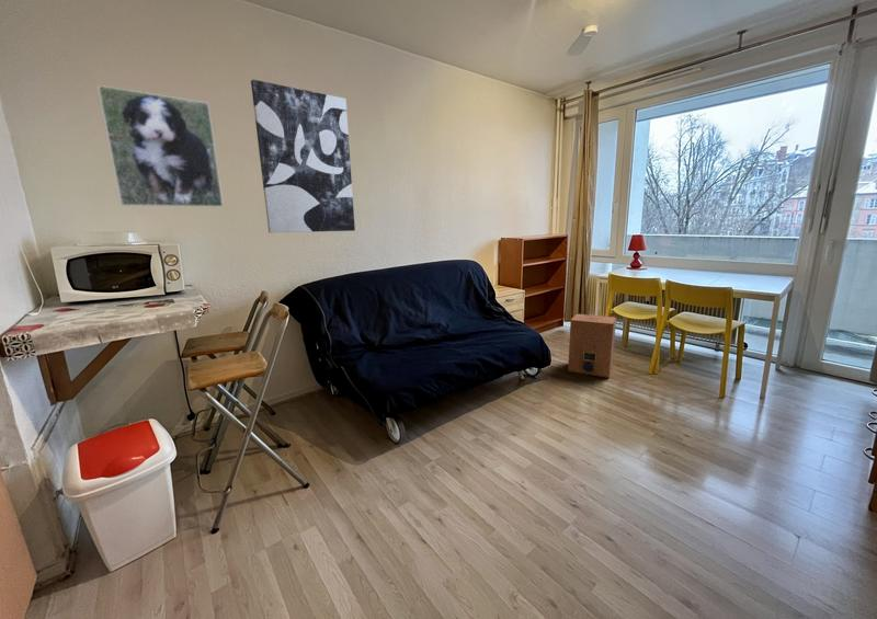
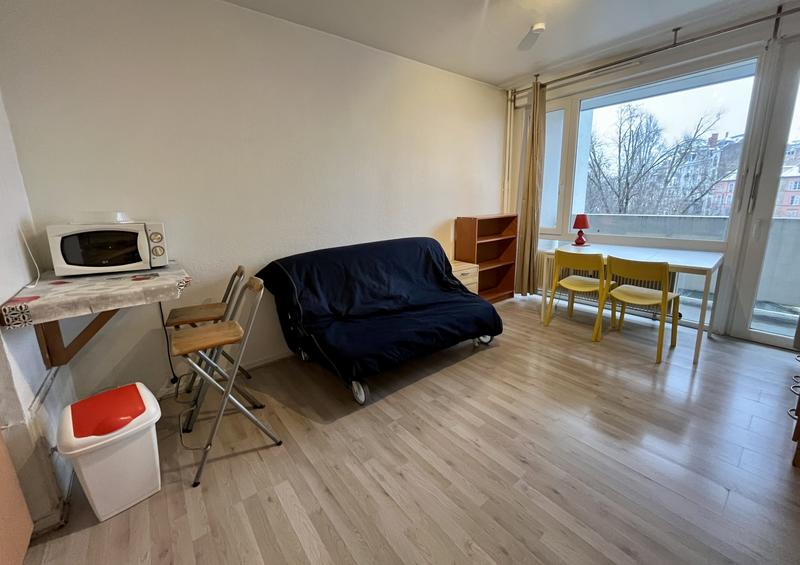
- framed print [96,84,224,208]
- speaker [567,313,617,379]
- wall art [250,79,356,233]
